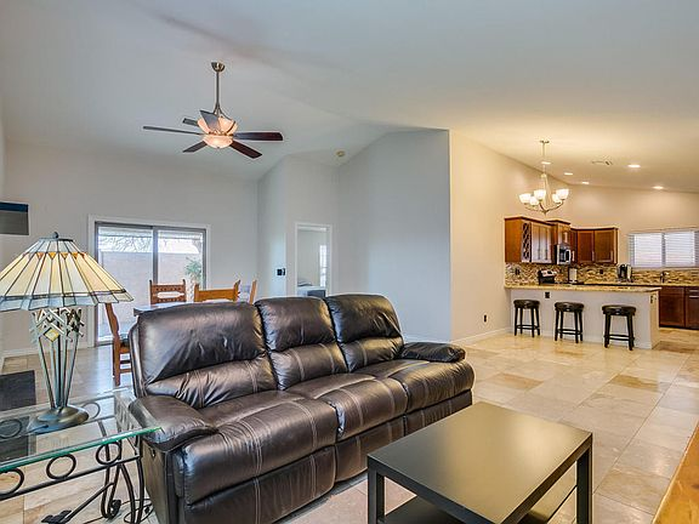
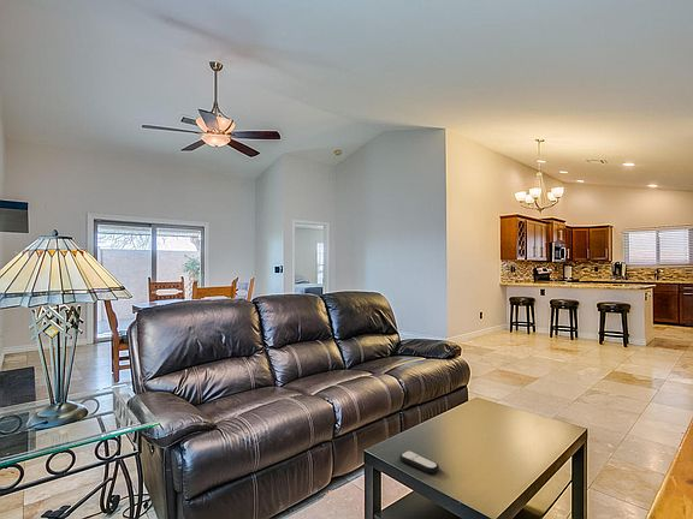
+ remote control [398,449,440,475]
